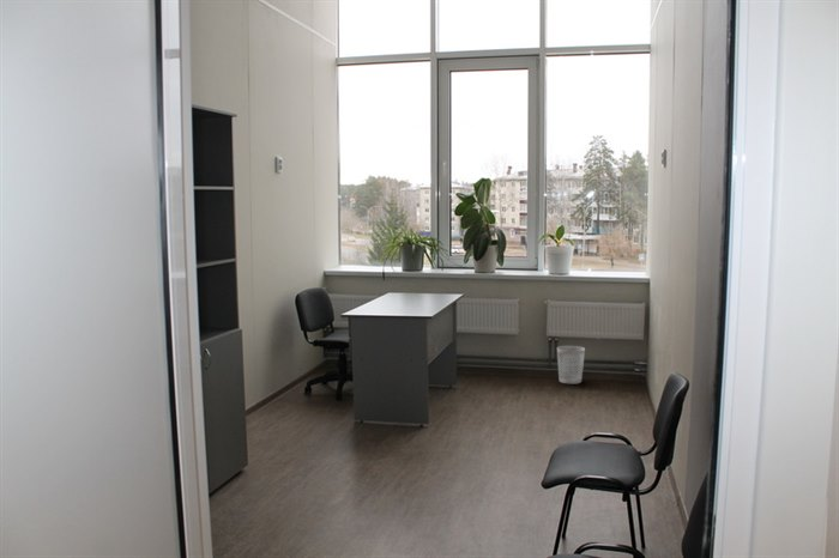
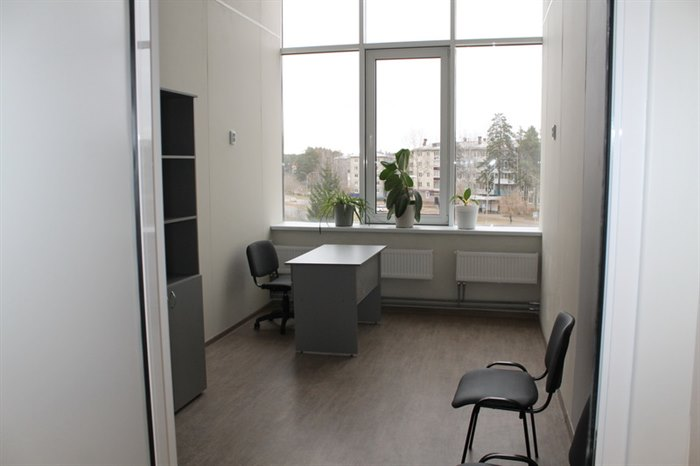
- wastebasket [556,345,586,386]
